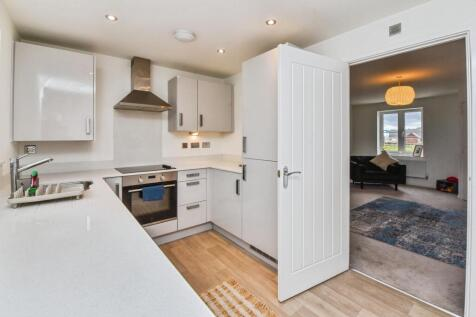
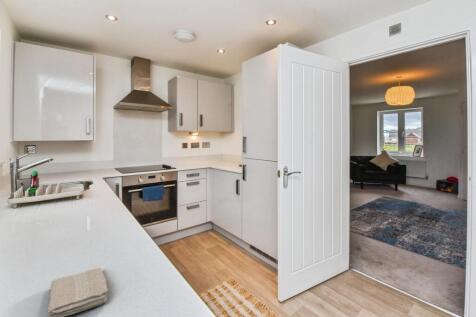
+ washcloth [47,267,109,317]
